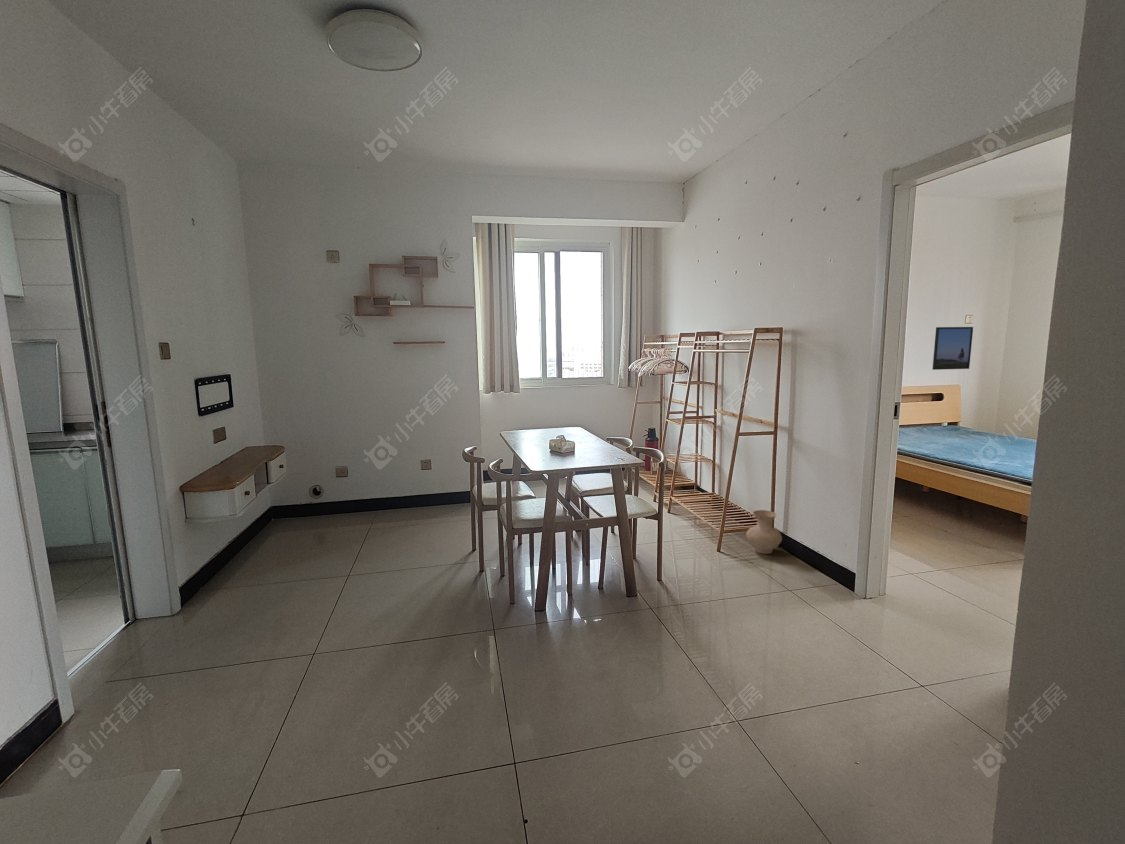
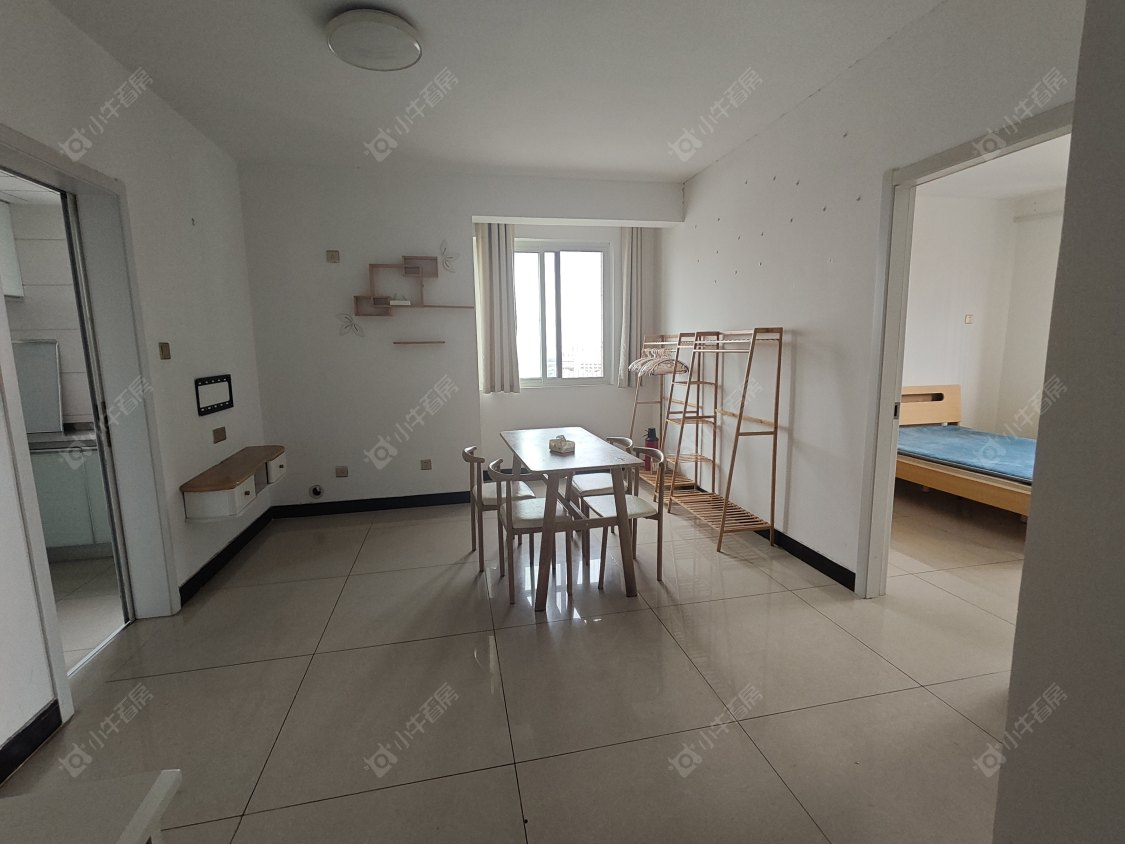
- vase [745,509,783,555]
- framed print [932,326,974,371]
